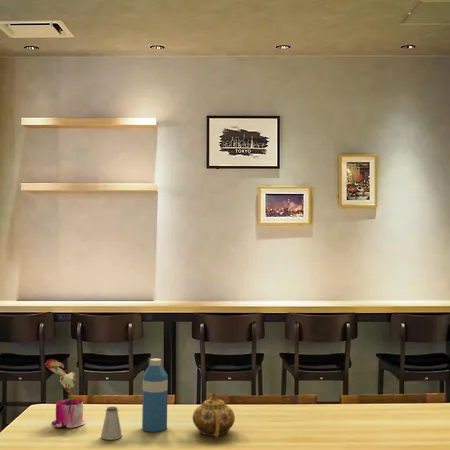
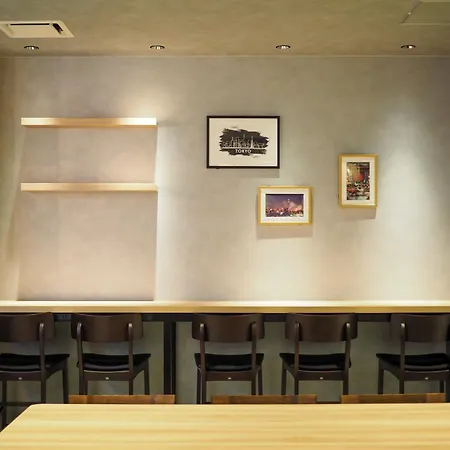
- water bottle [141,358,169,433]
- potted plant [44,358,87,429]
- saltshaker [100,406,123,441]
- teapot [192,392,236,438]
